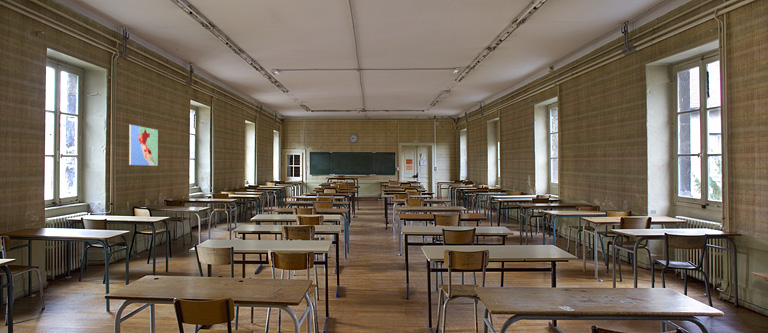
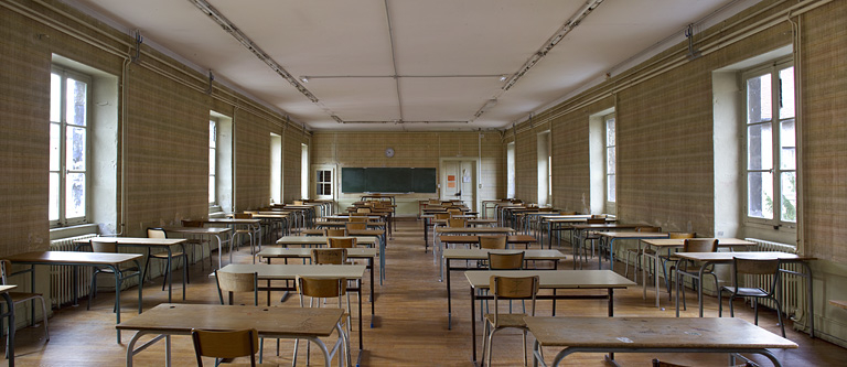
- map [128,124,159,167]
